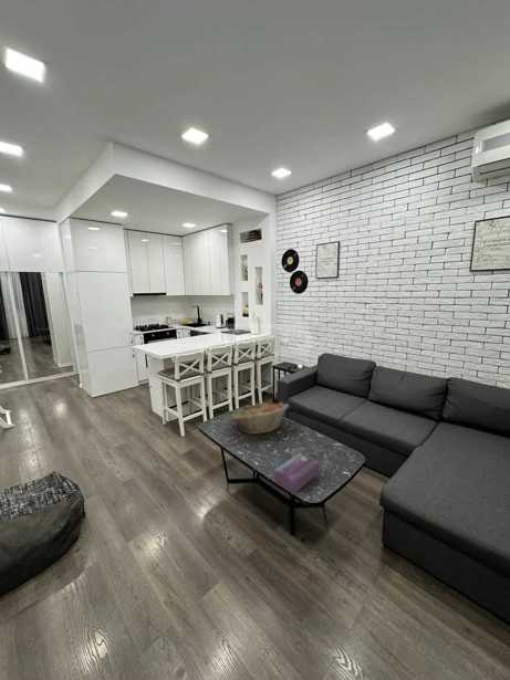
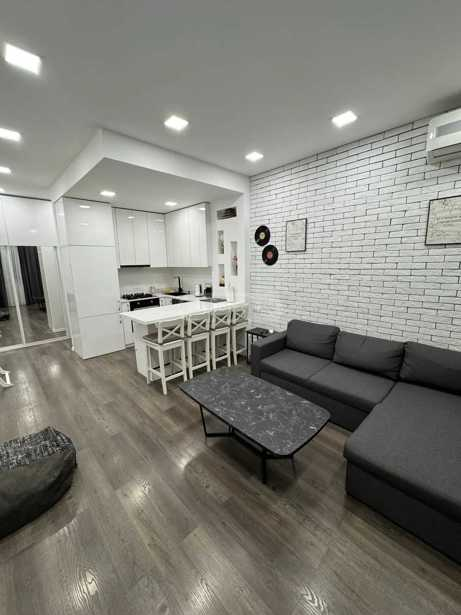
- tissue box [272,451,321,495]
- fruit basket [229,401,290,436]
